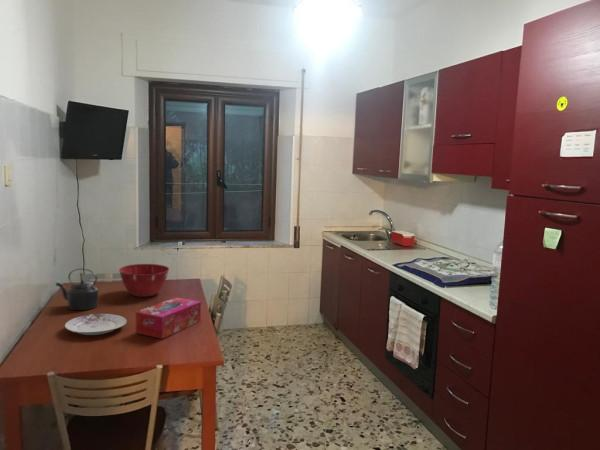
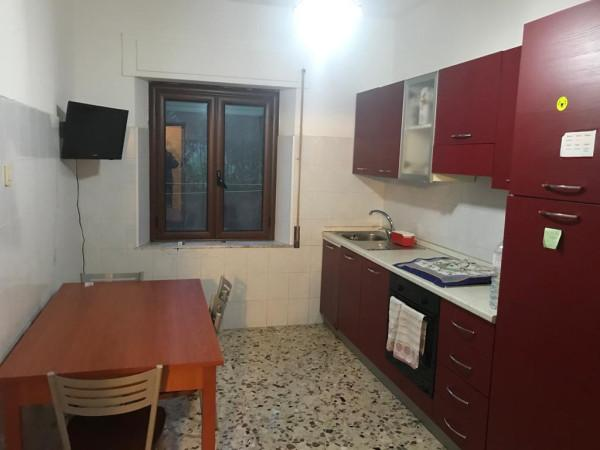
- plate [64,313,128,336]
- tissue box [135,296,202,340]
- kettle [55,268,99,311]
- mixing bowl [118,263,170,298]
